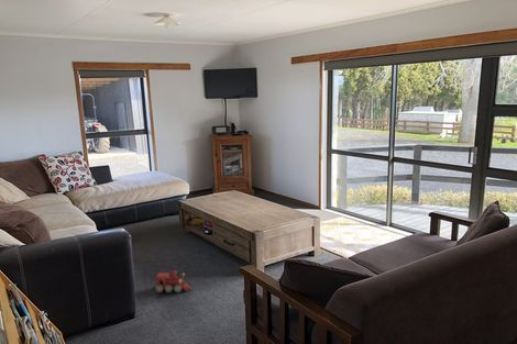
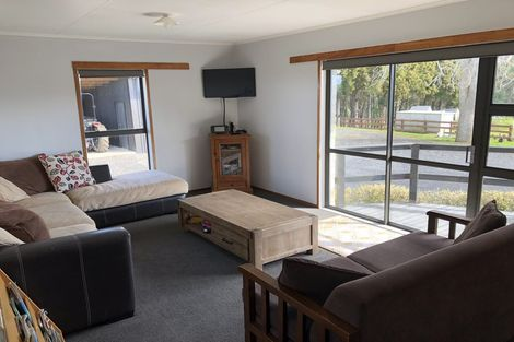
- toy train [154,270,193,293]
